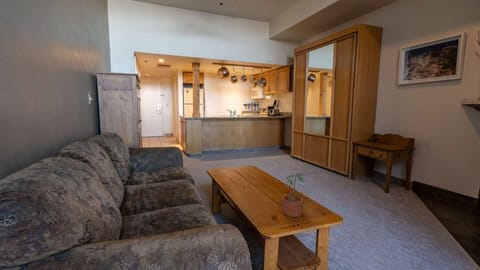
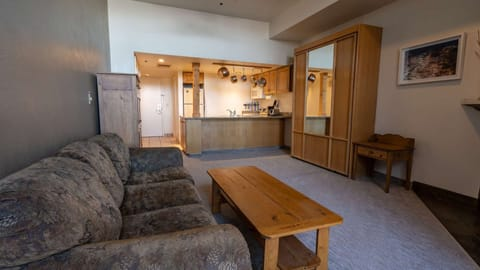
- potted plant [281,173,306,218]
